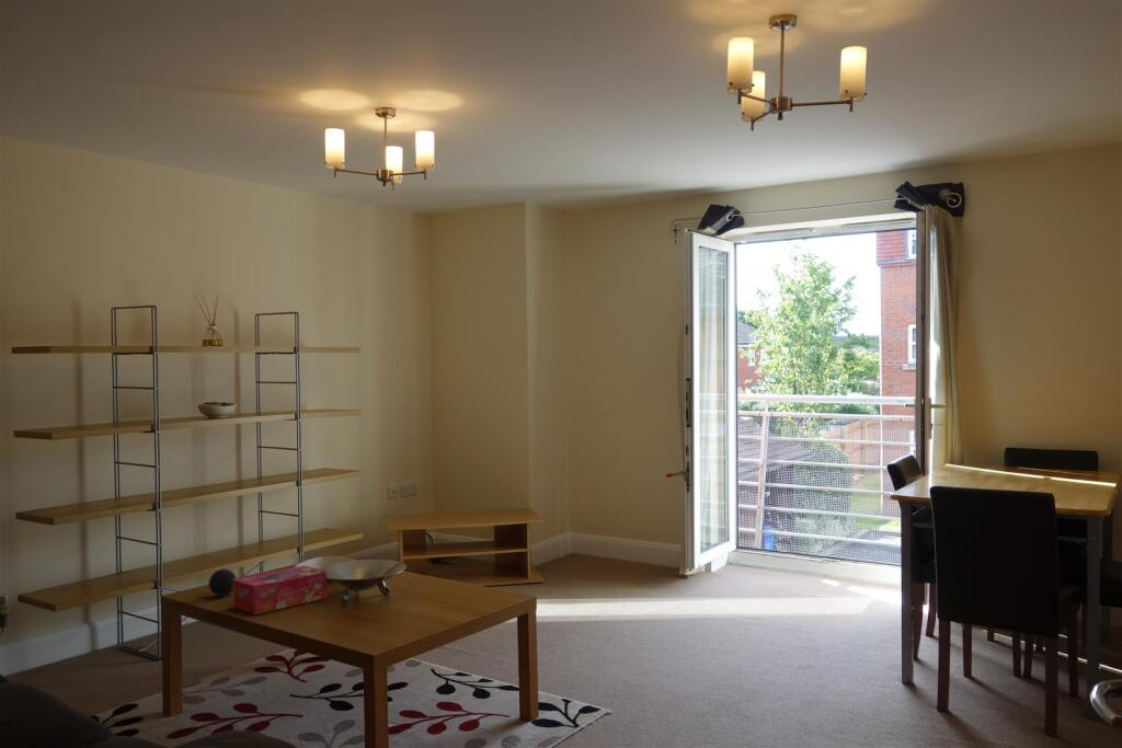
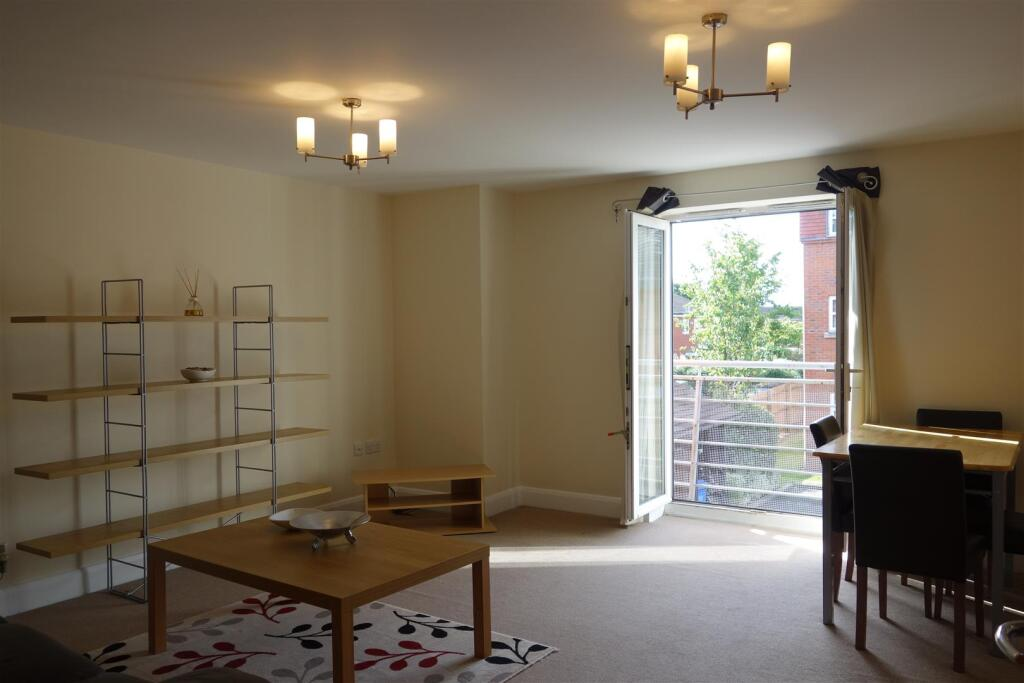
- tissue box [232,565,328,615]
- decorative ball [207,567,238,597]
